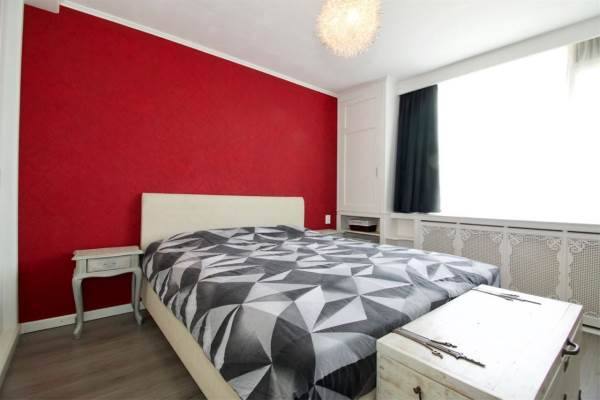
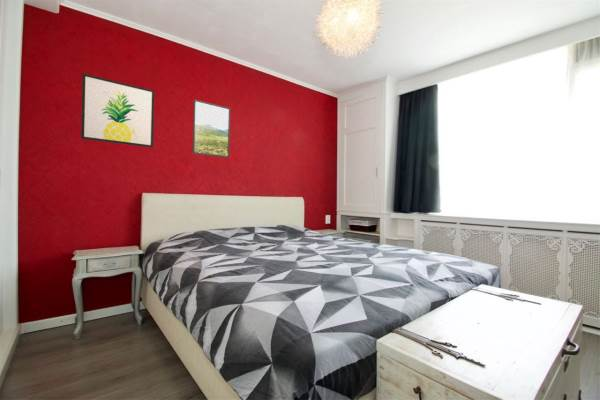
+ wall art [80,72,155,149]
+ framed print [192,99,231,159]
